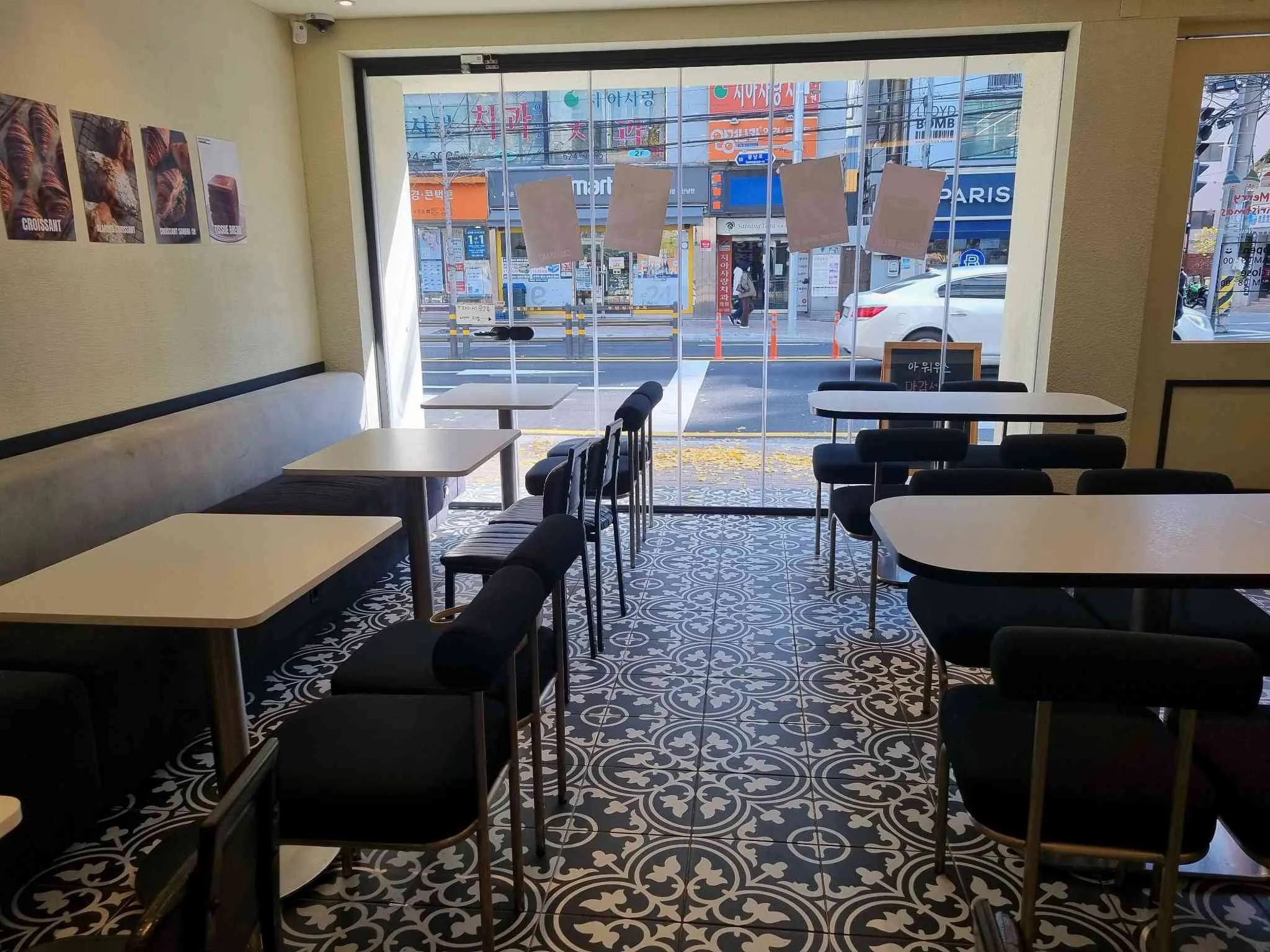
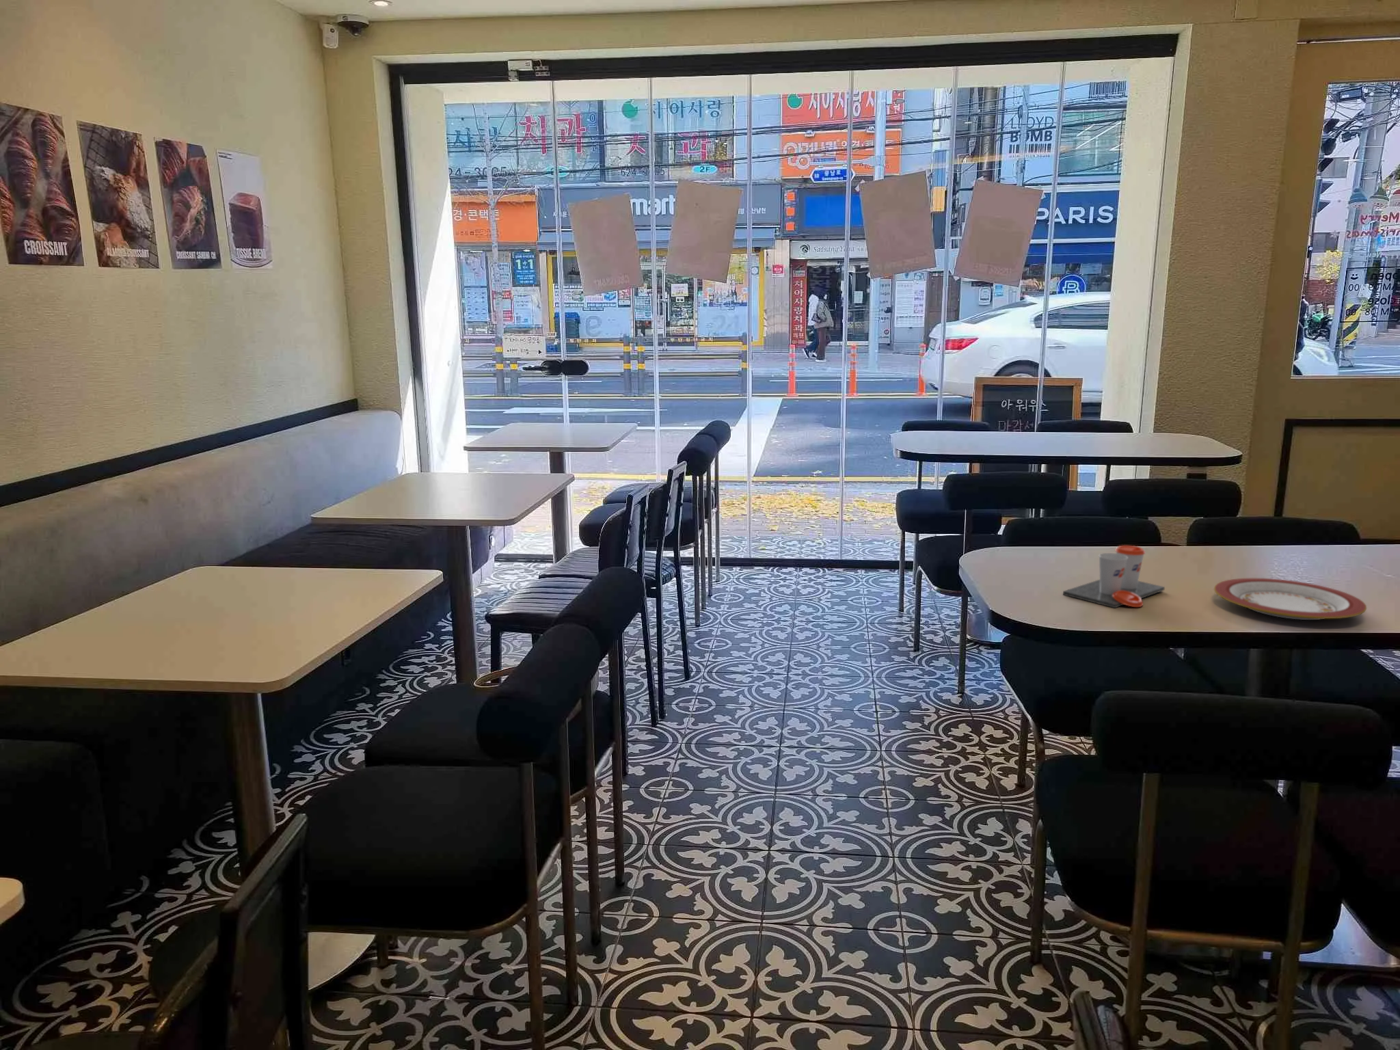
+ plate [1214,578,1367,621]
+ cup [1063,545,1165,609]
